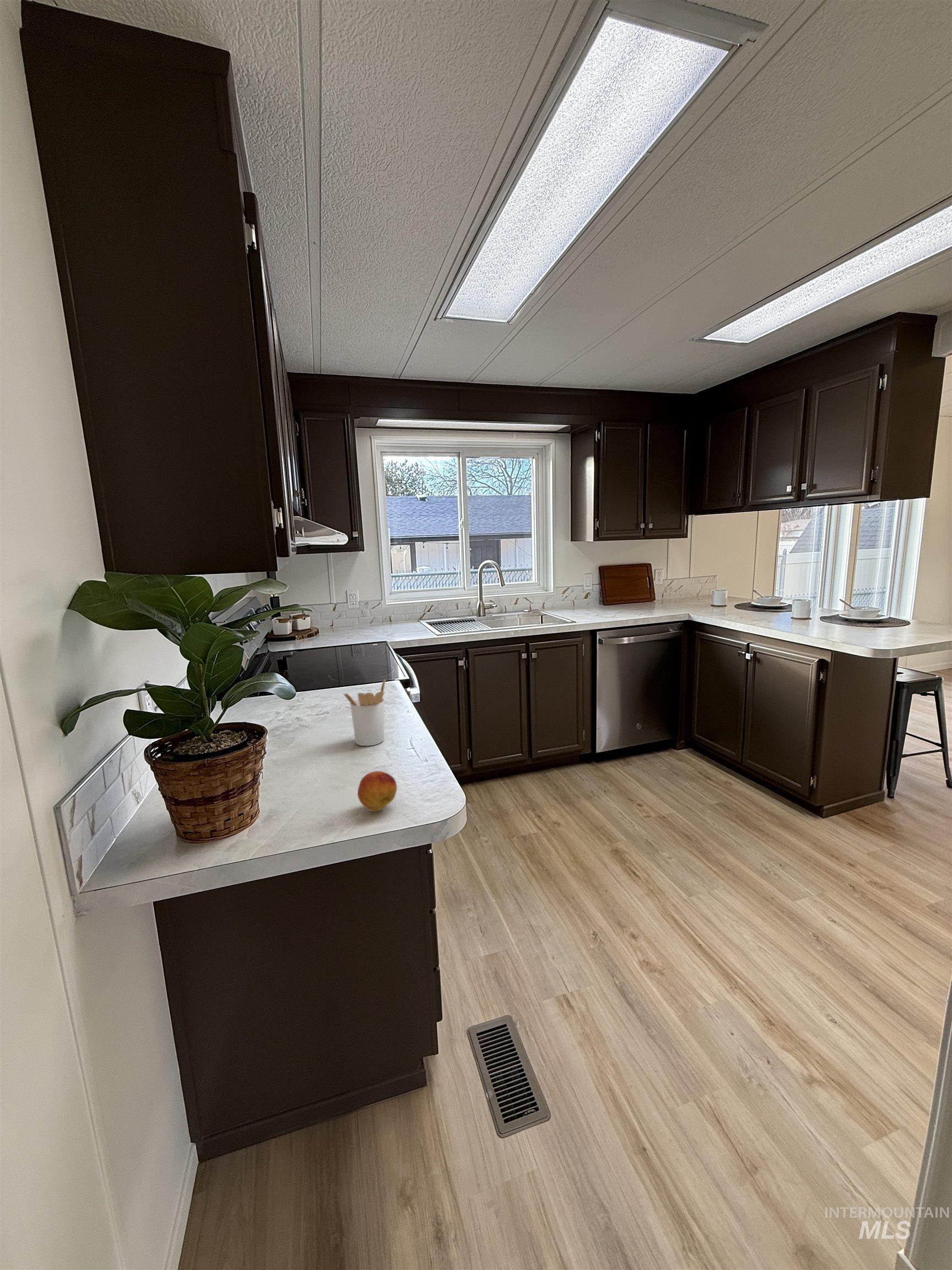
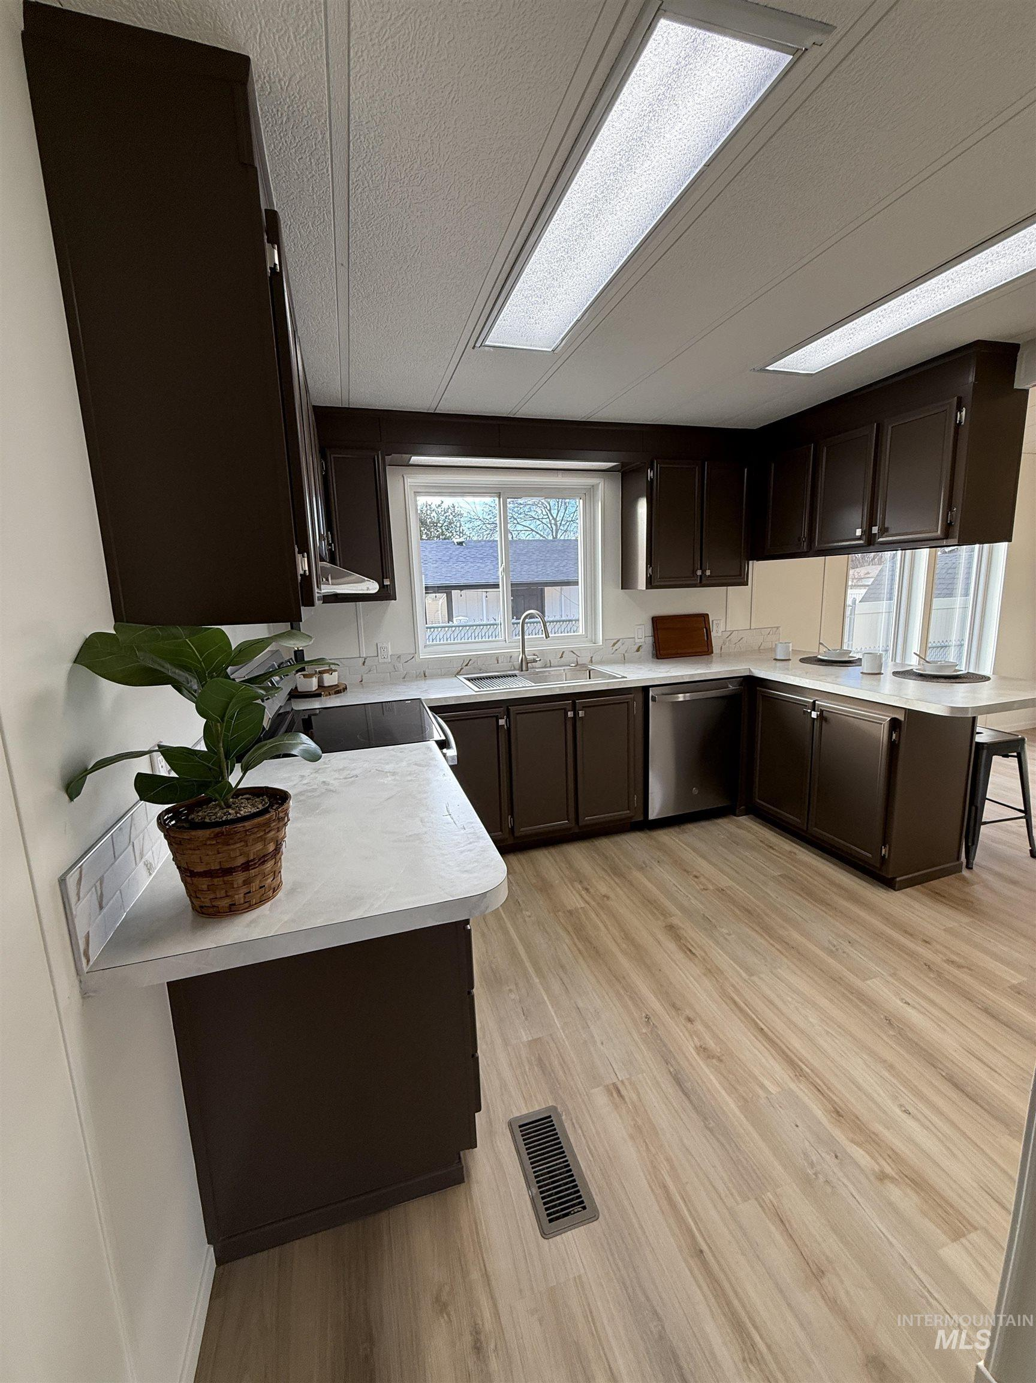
- fruit [357,771,398,812]
- utensil holder [342,679,386,746]
